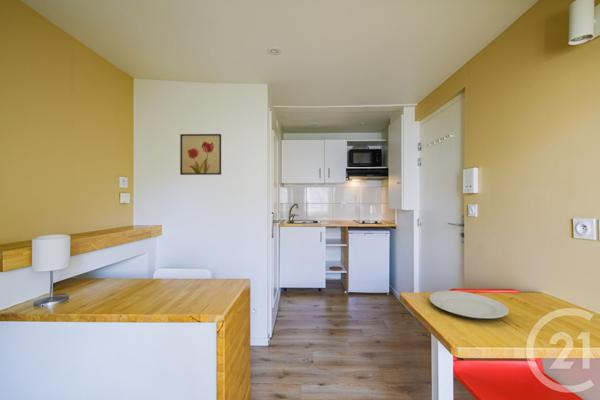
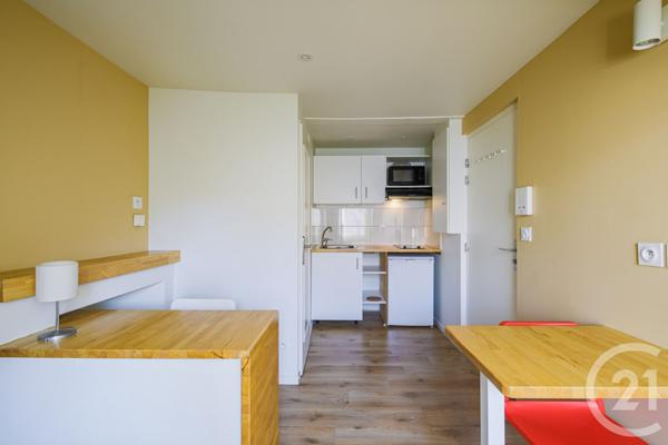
- wall art [179,133,222,176]
- chinaware [428,290,510,320]
